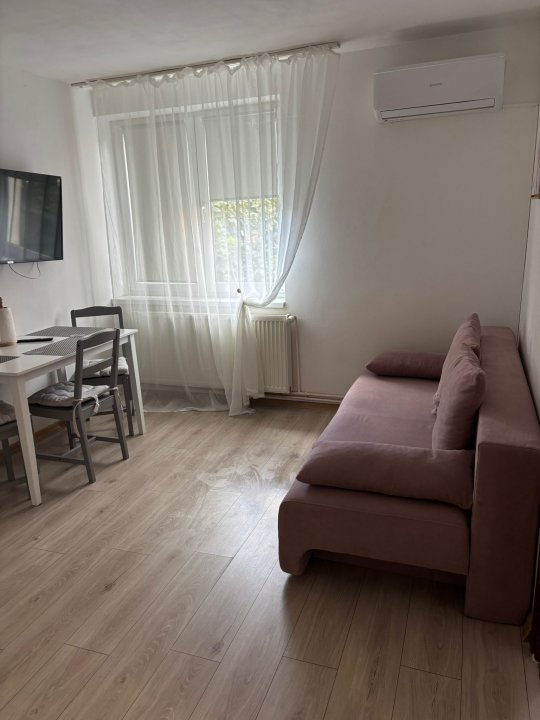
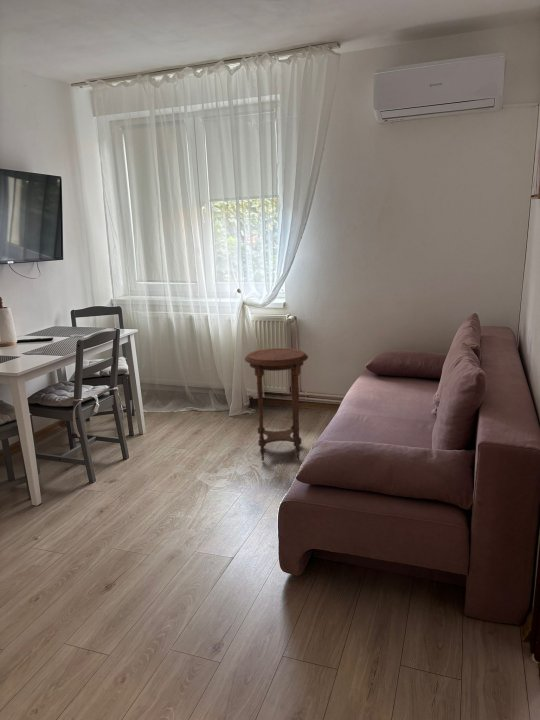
+ side table [244,347,309,462]
